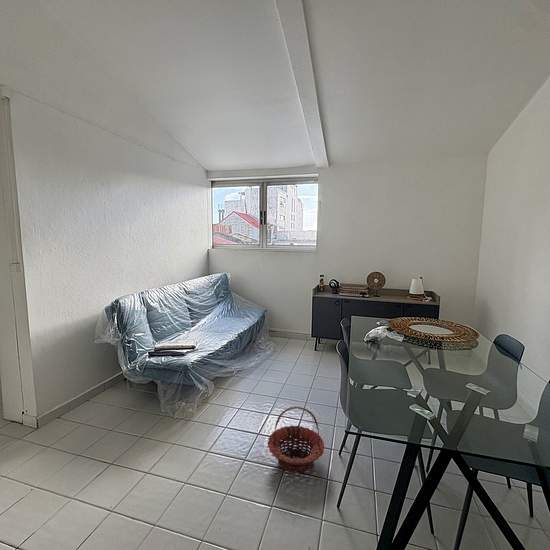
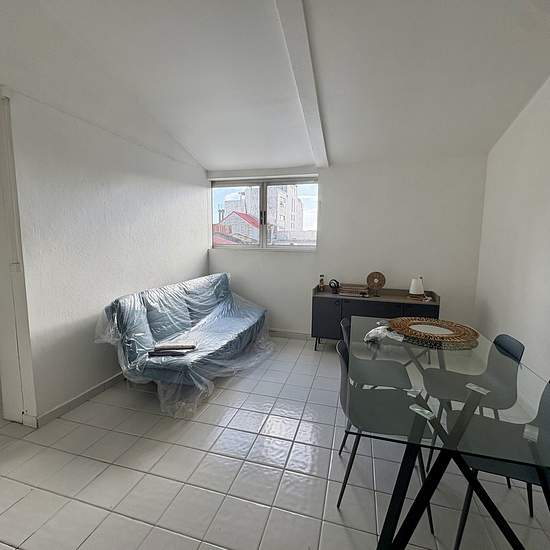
- basket [266,406,326,474]
